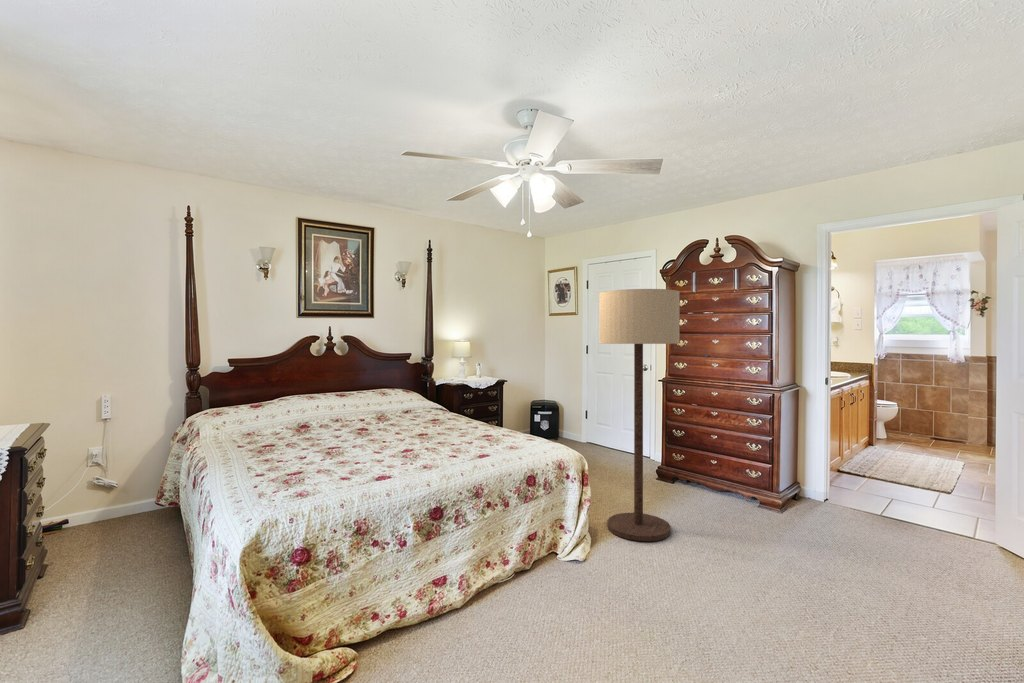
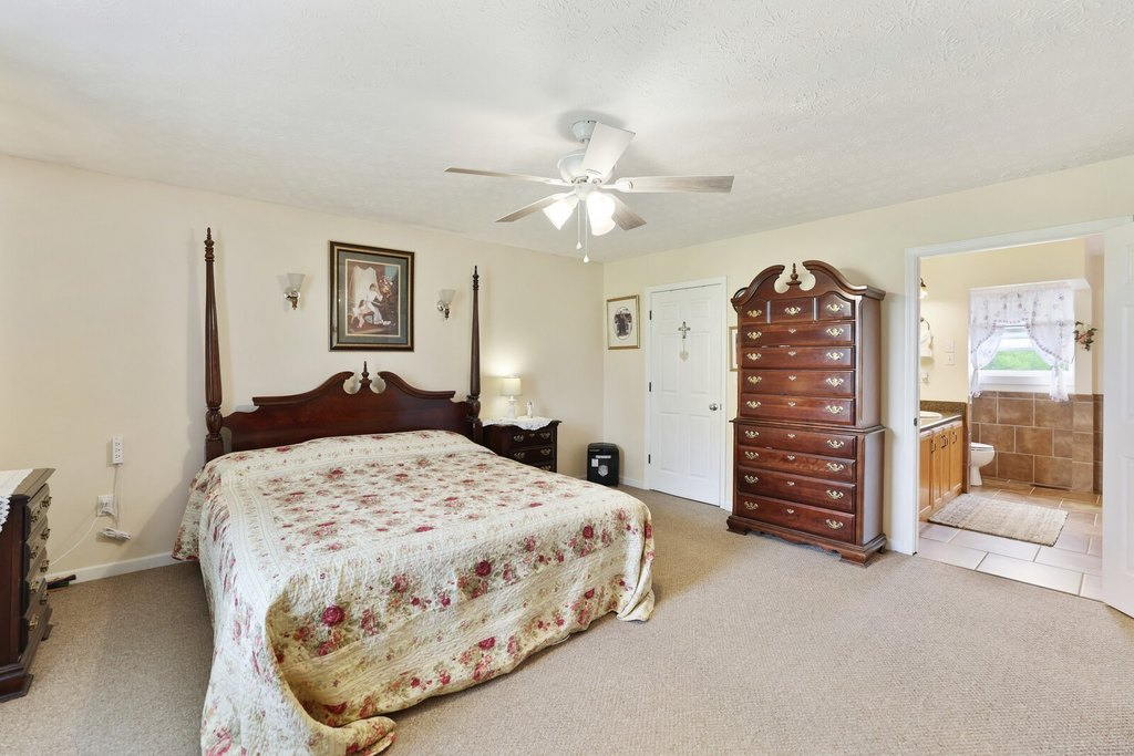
- floor lamp [598,288,680,542]
